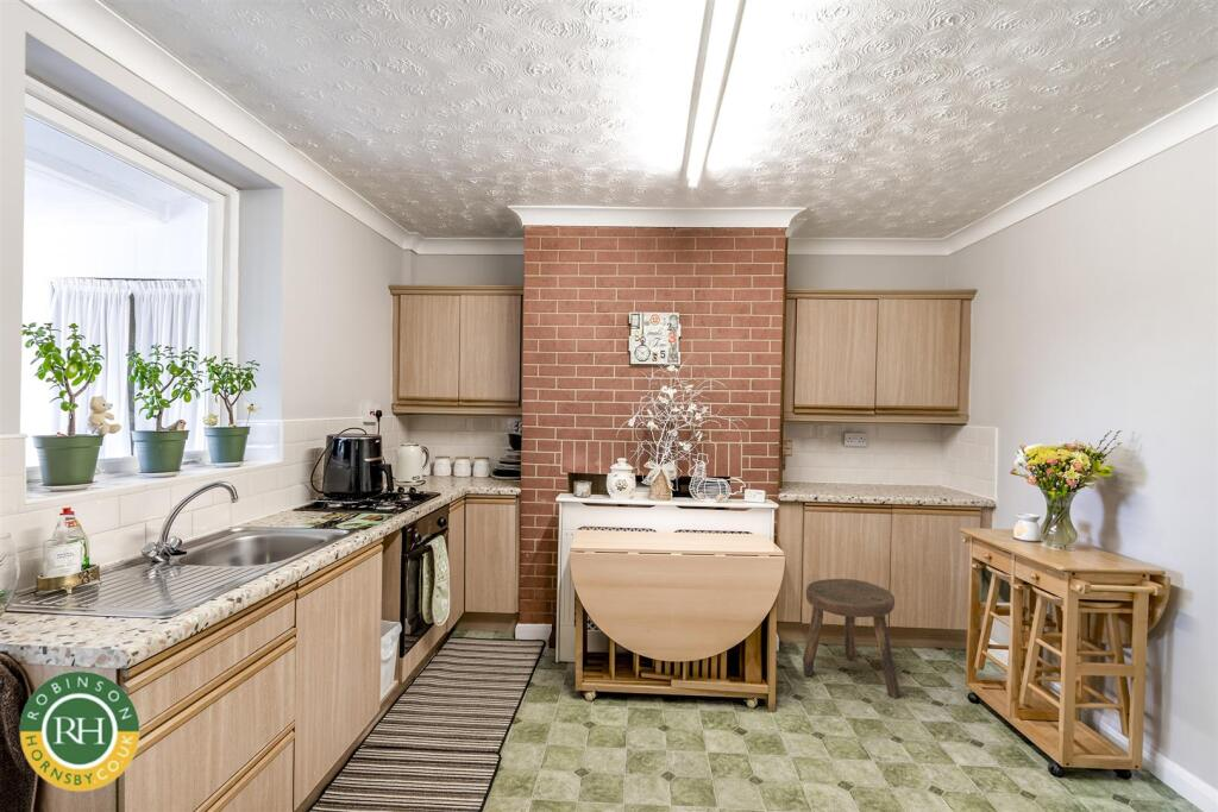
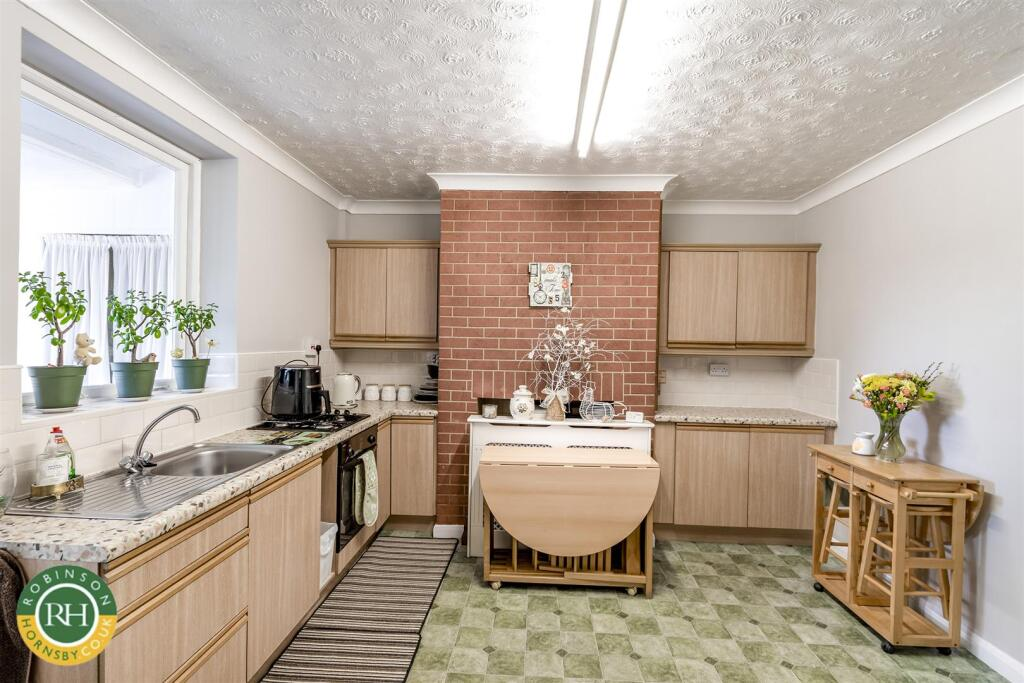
- stool [802,578,900,700]
